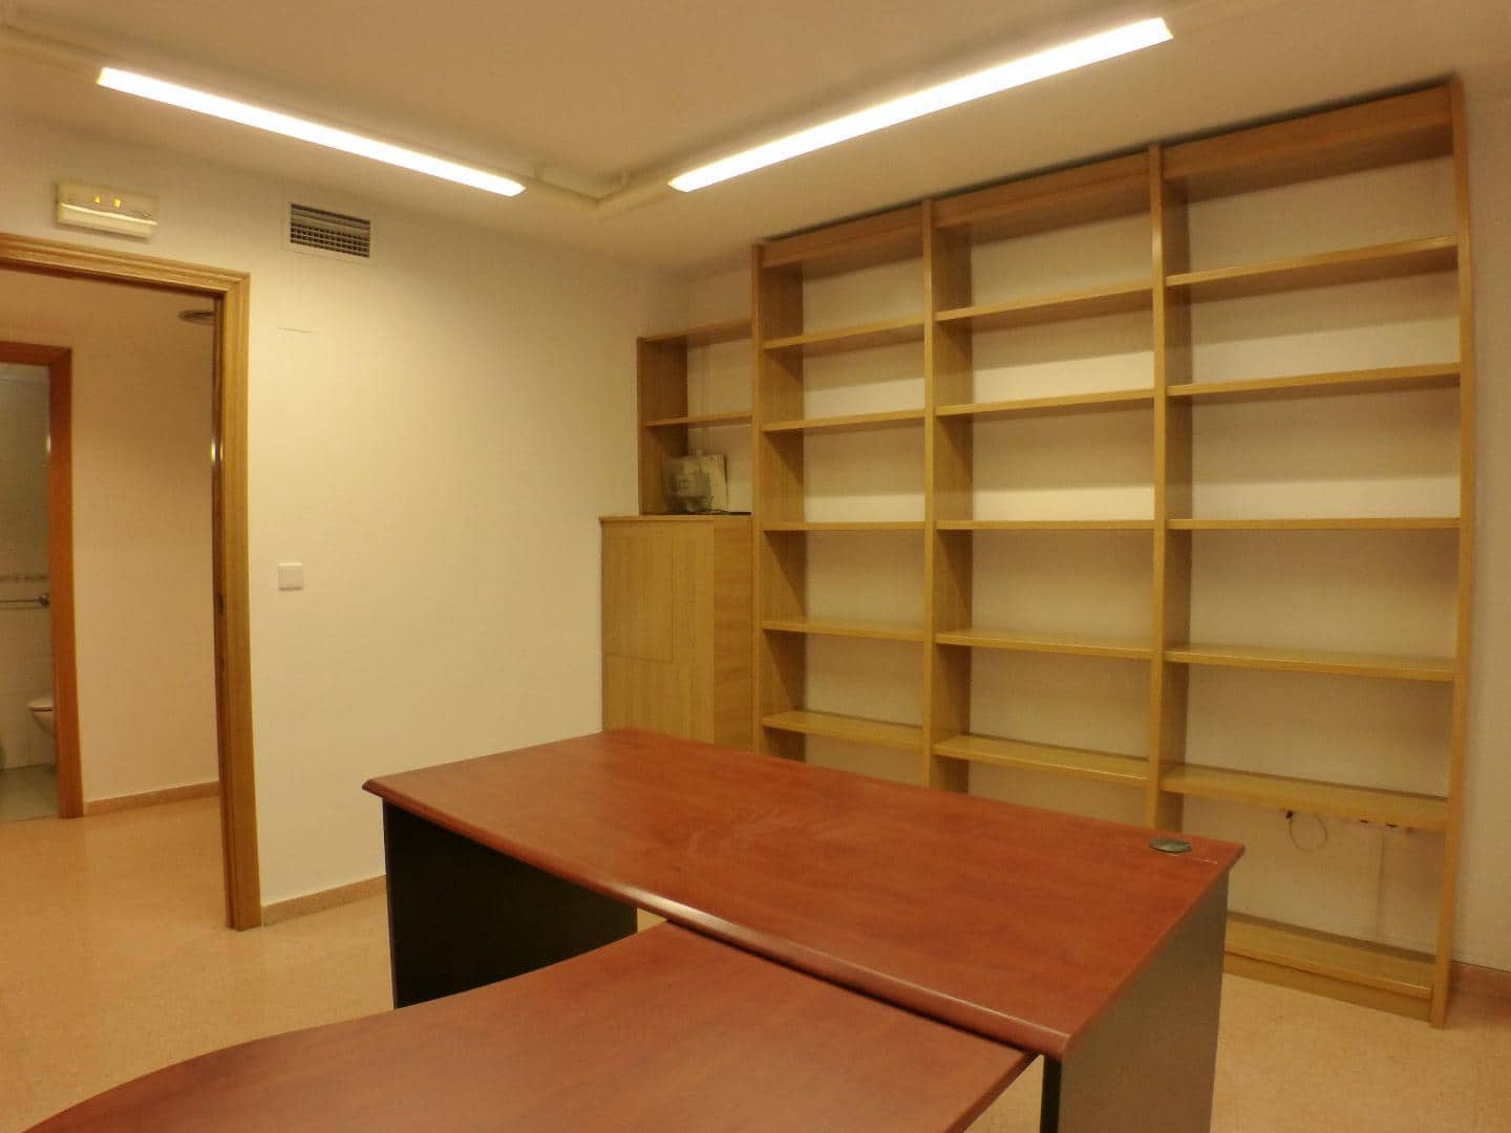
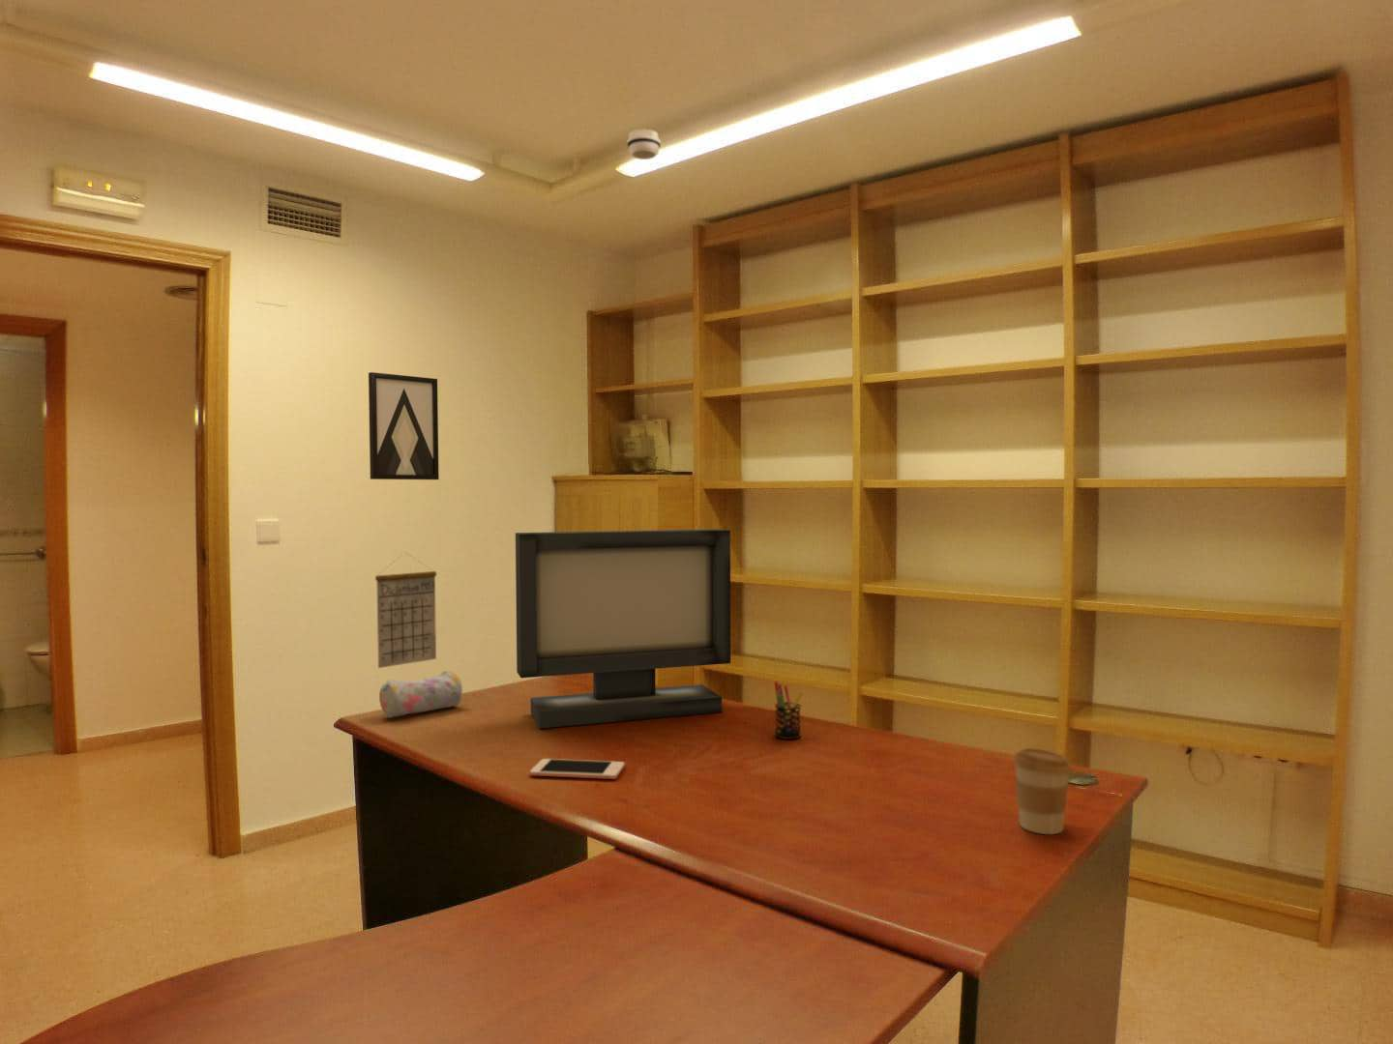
+ pen holder [774,681,805,740]
+ cell phone [529,758,626,780]
+ wall art [367,371,440,480]
+ smoke detector [626,128,661,160]
+ calendar [374,552,438,669]
+ pencil case [378,670,463,719]
+ coffee cup [1012,747,1073,836]
+ monitor [514,527,732,729]
